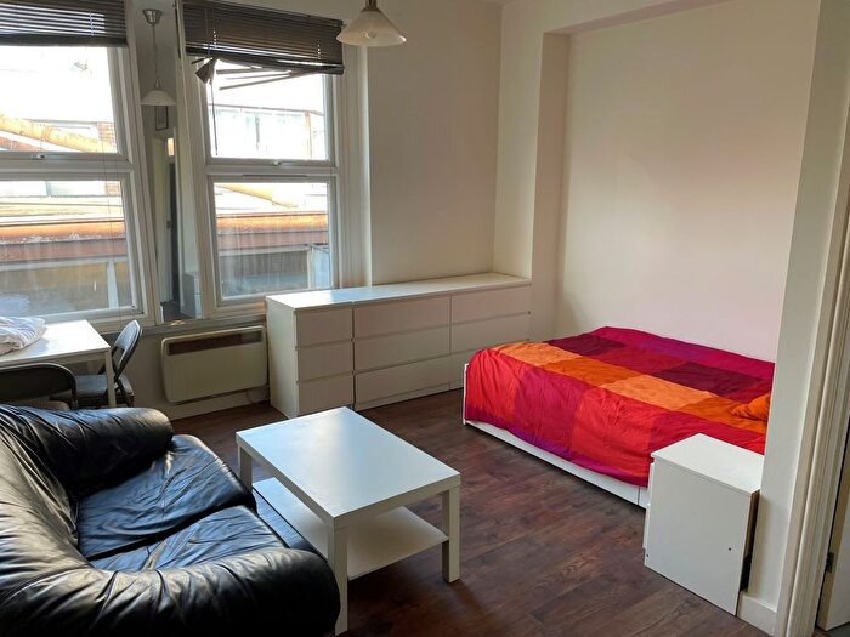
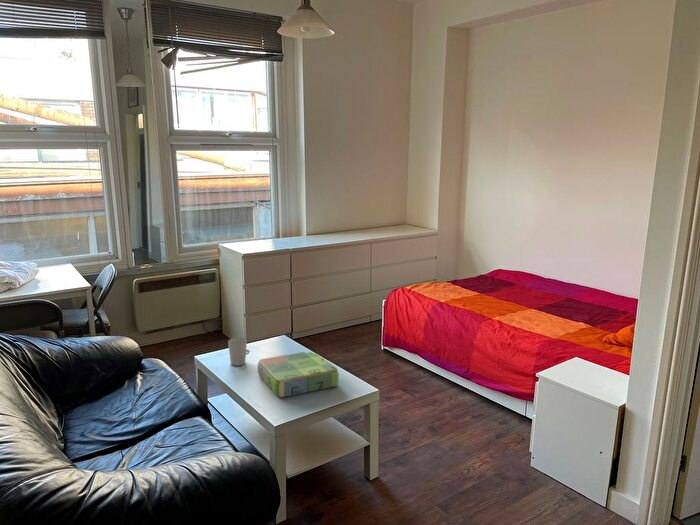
+ board game [257,351,340,398]
+ cup [227,337,250,367]
